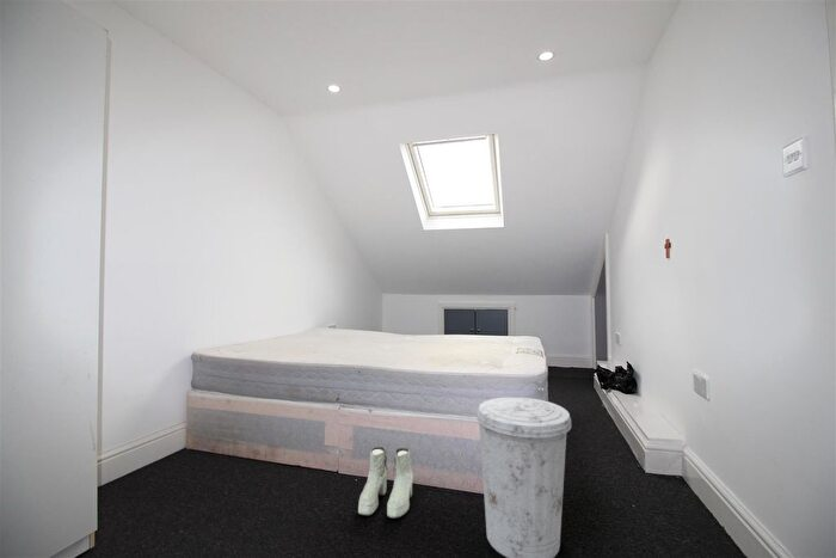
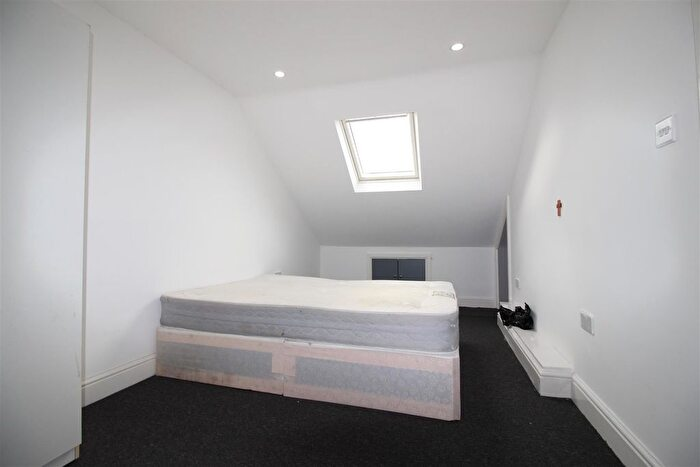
- boots [357,446,414,520]
- trash can [475,395,572,558]
